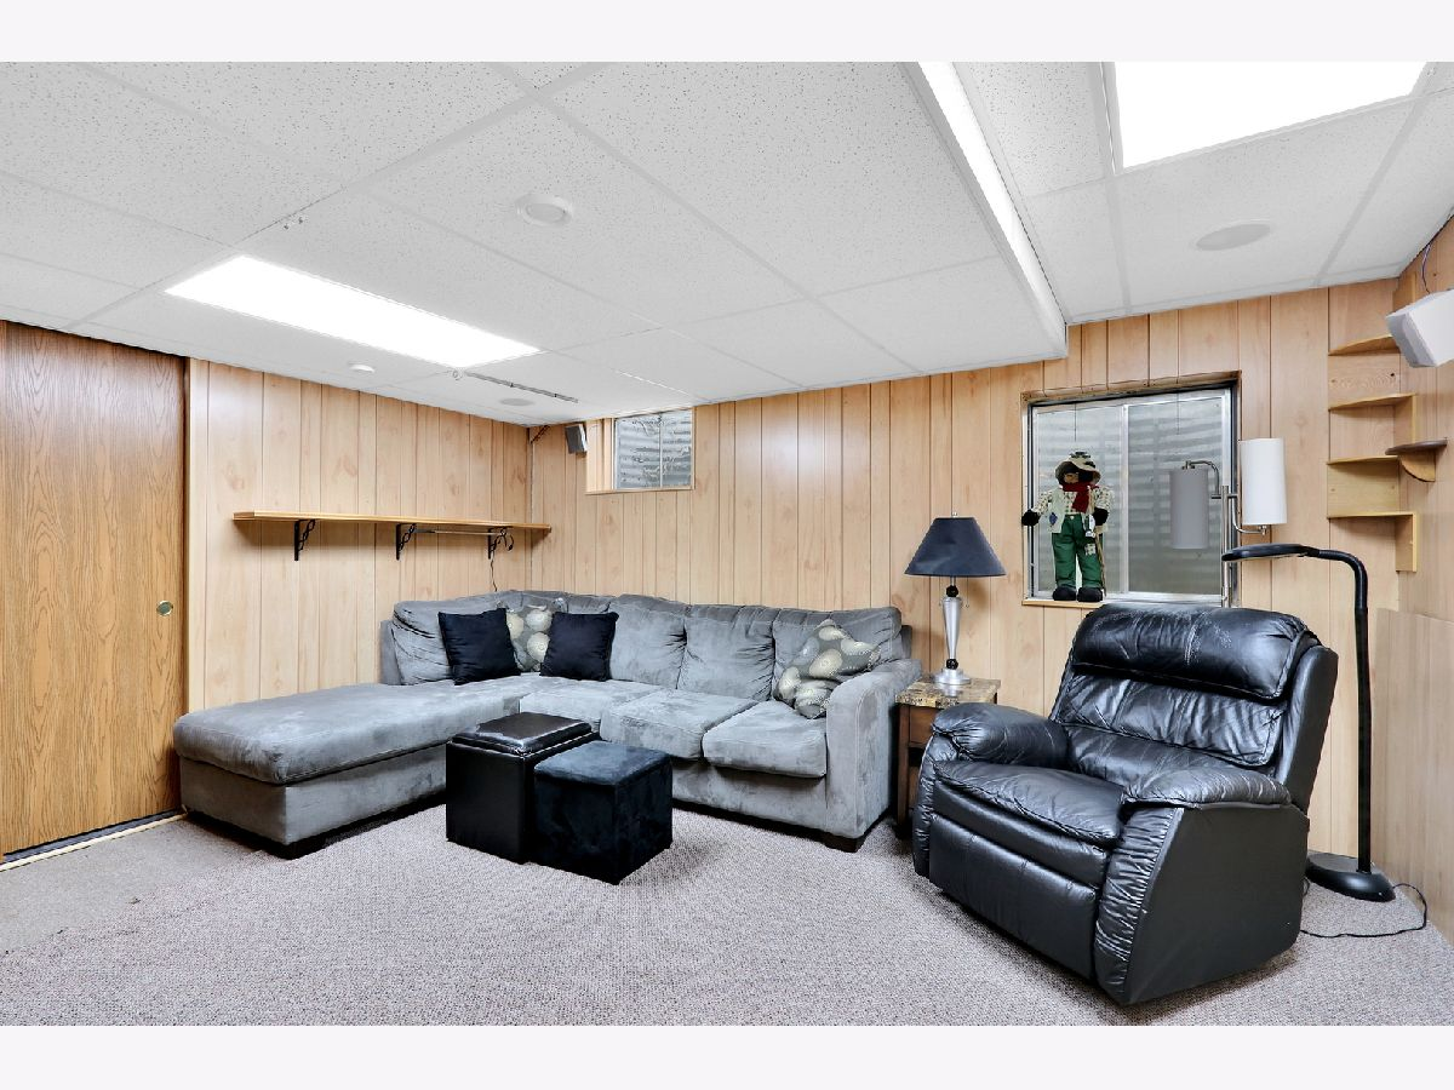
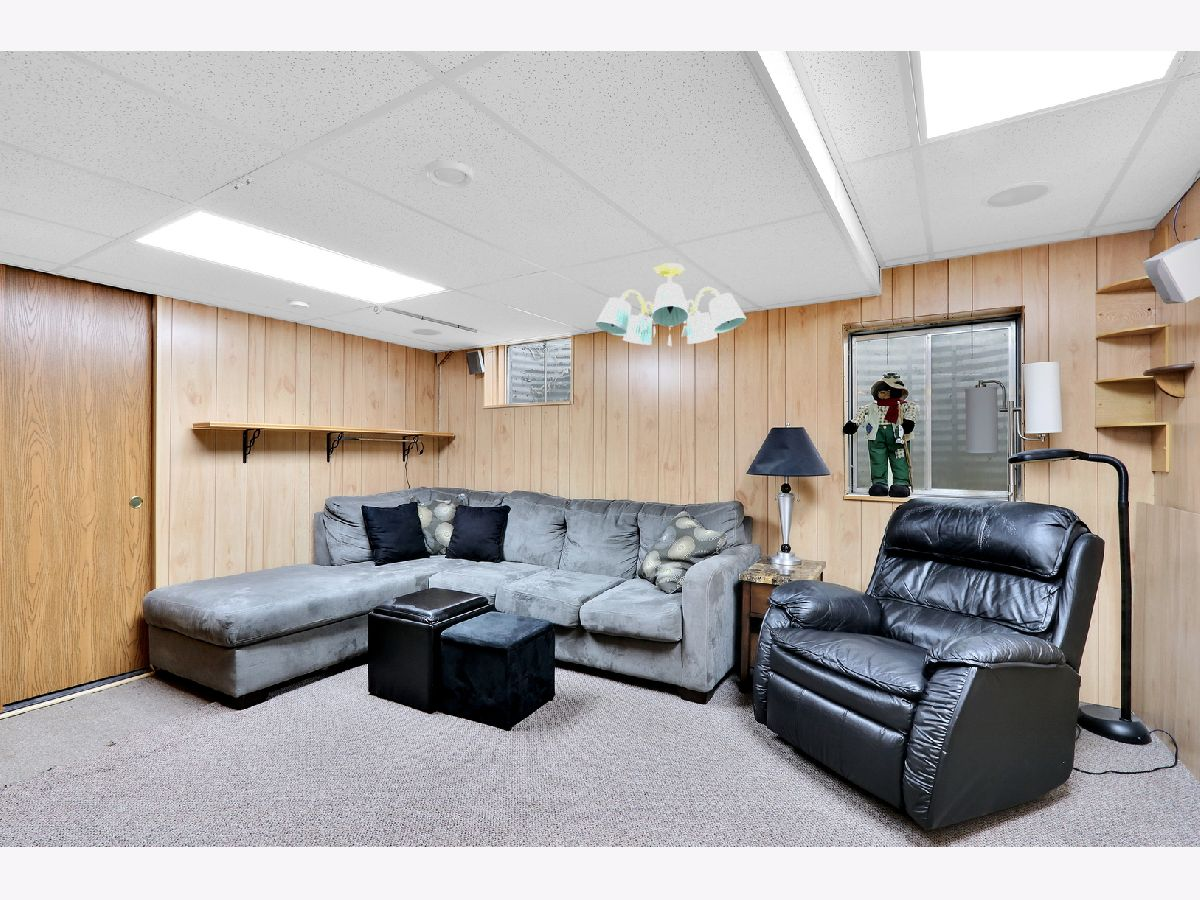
+ chandelier [595,262,747,347]
